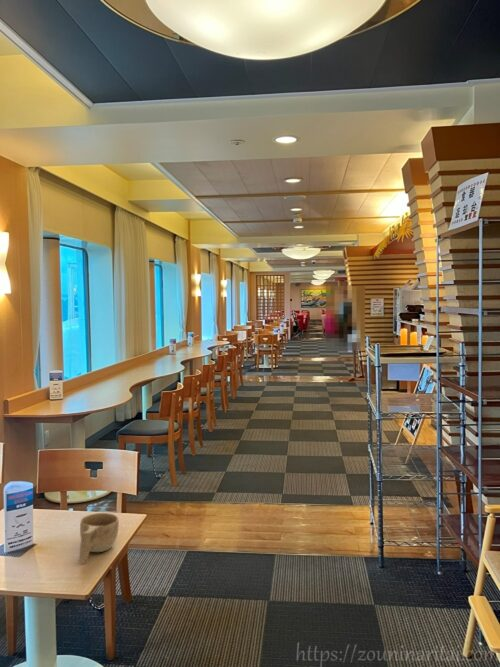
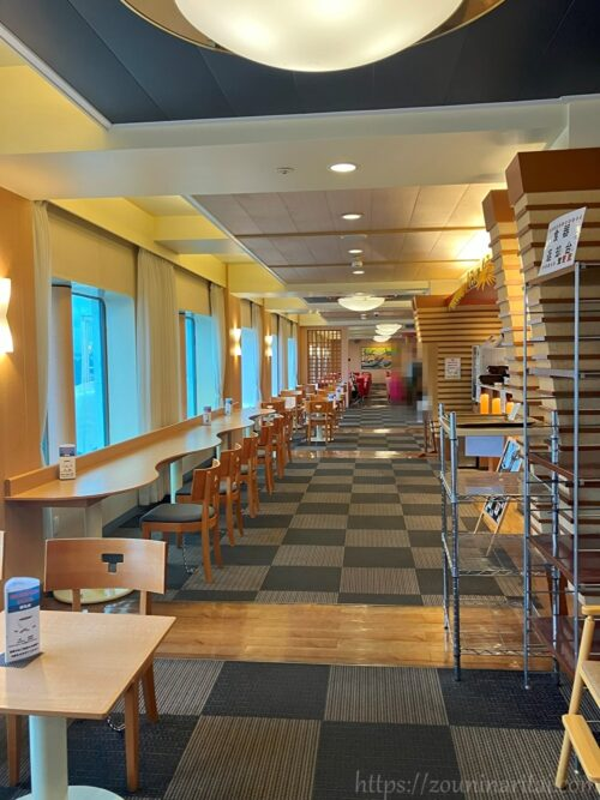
- cup [78,512,120,563]
